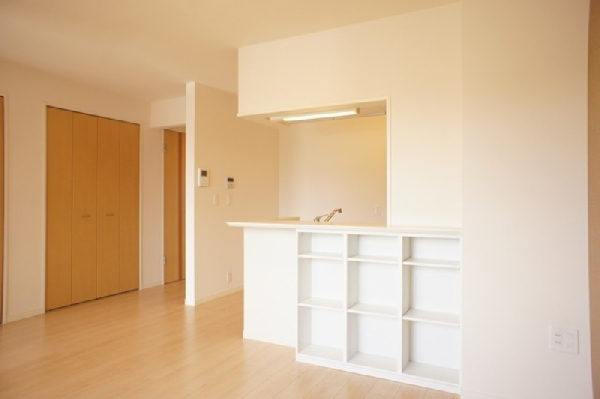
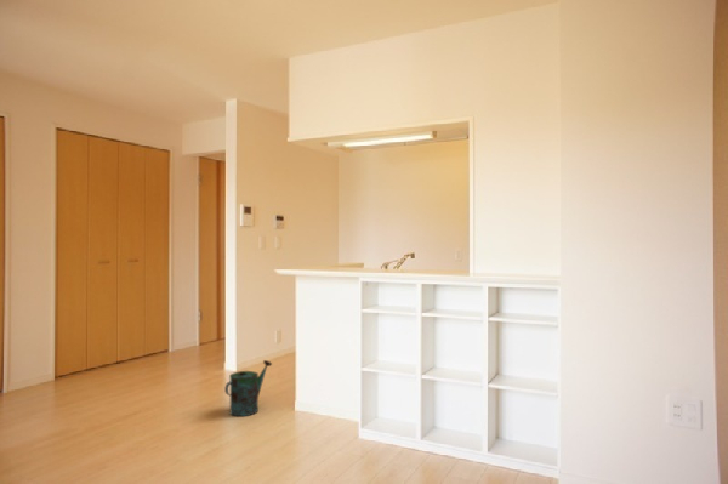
+ watering can [223,359,273,417]
